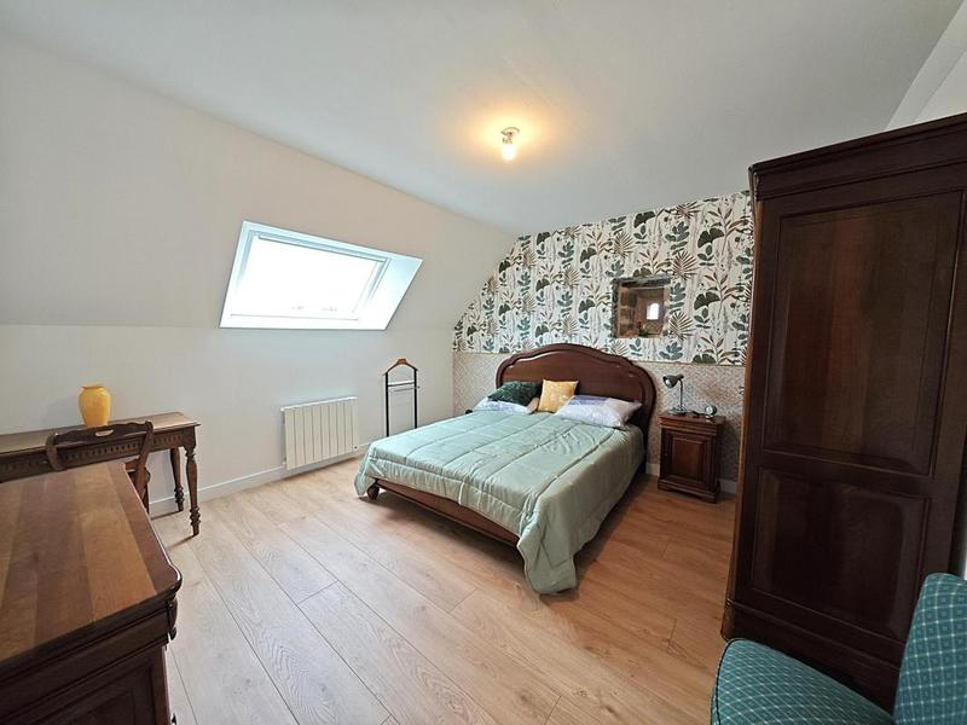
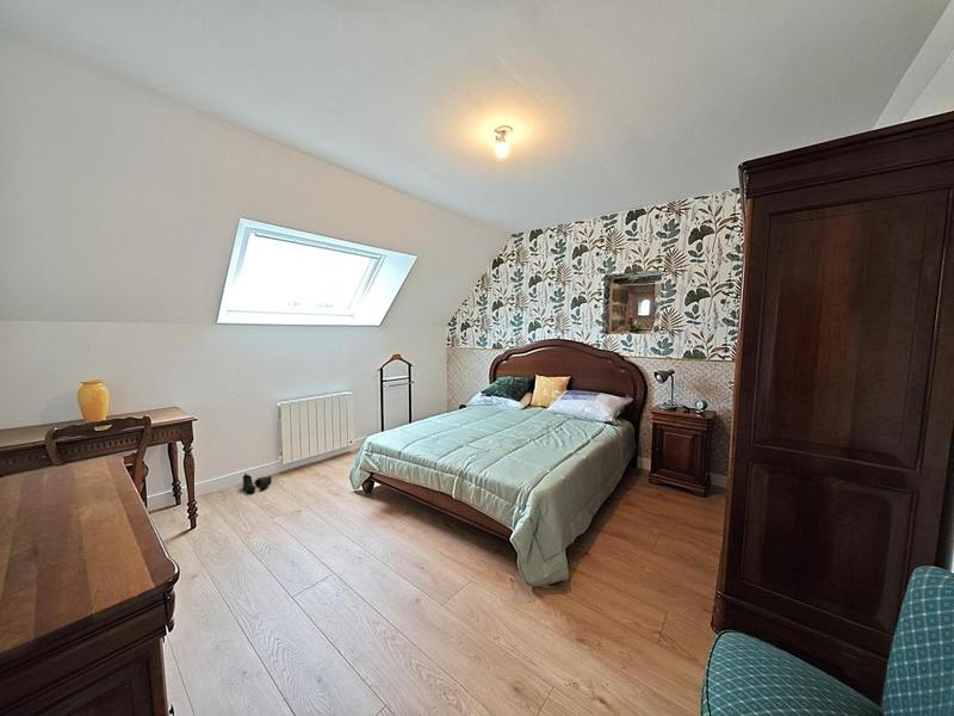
+ boots [242,473,273,494]
